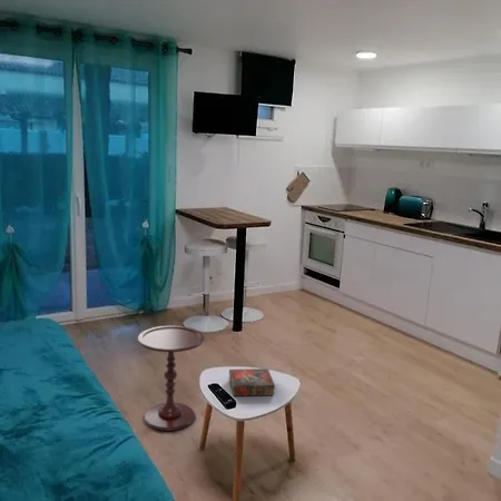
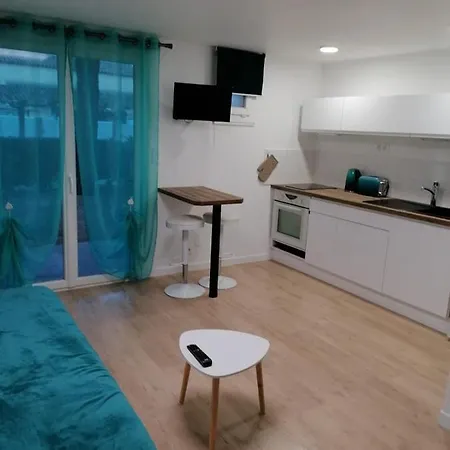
- book [228,367,276,397]
- side table [137,324,206,432]
